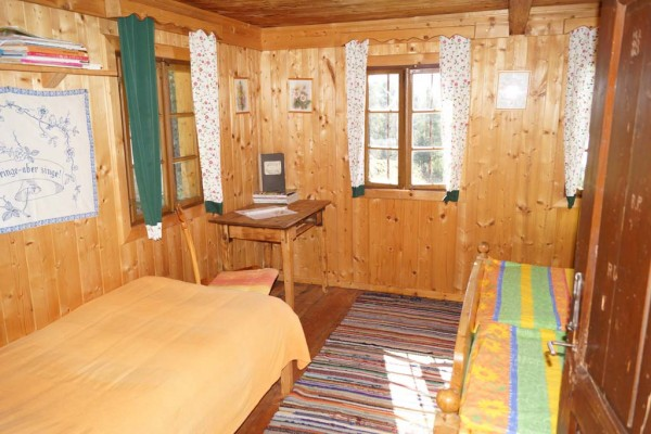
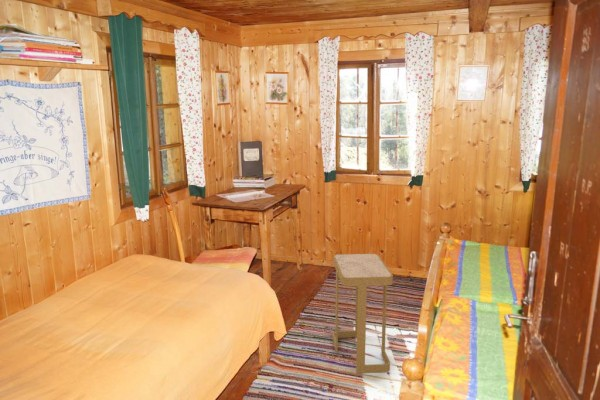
+ side table [332,253,394,374]
